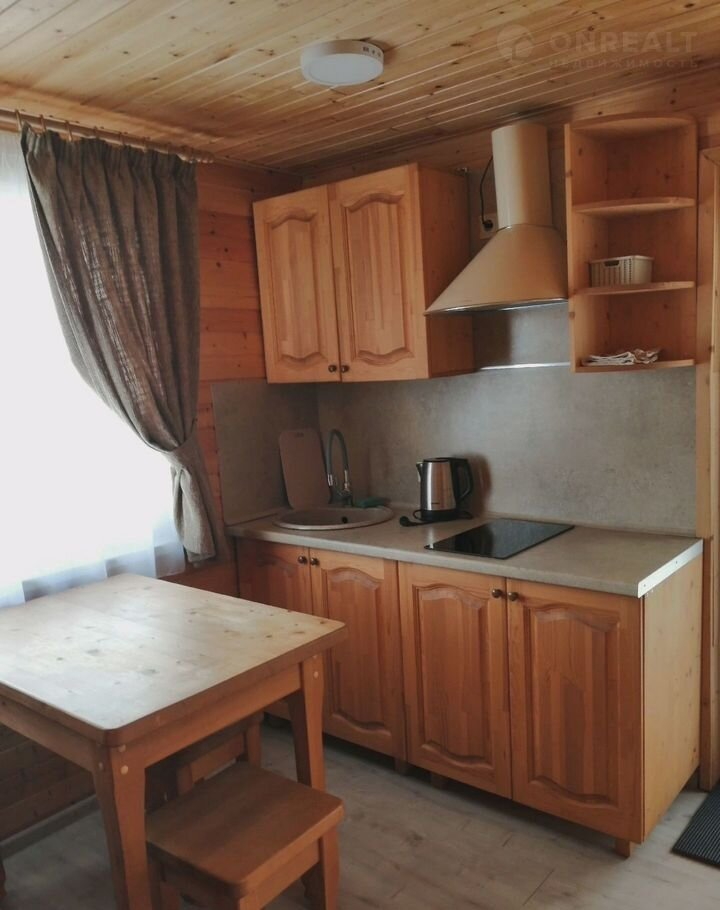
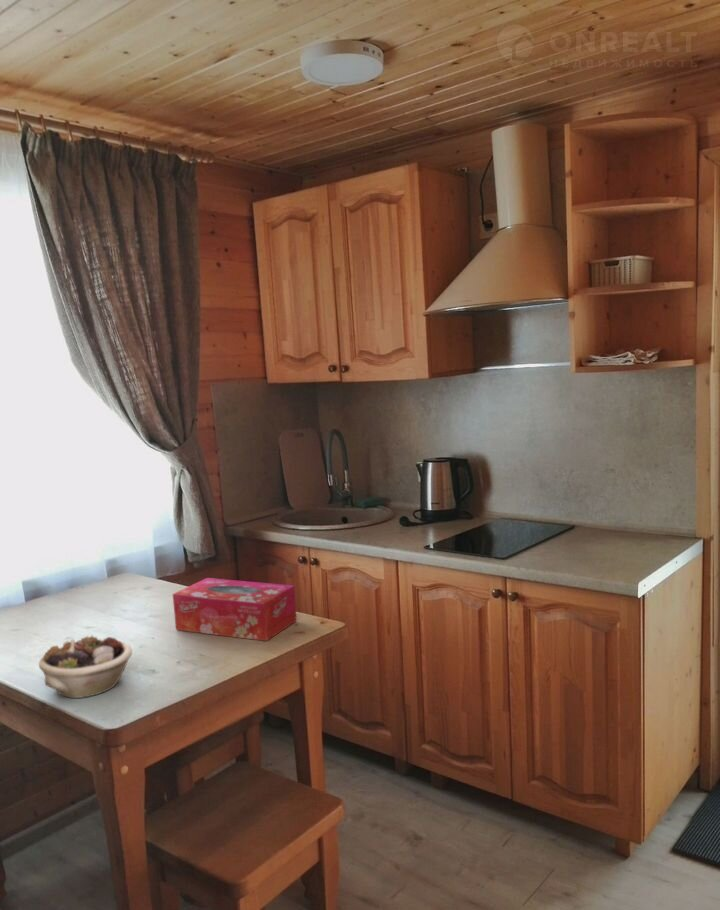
+ tissue box [172,577,298,642]
+ succulent planter [38,635,133,699]
